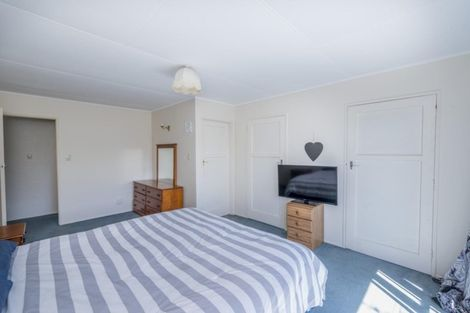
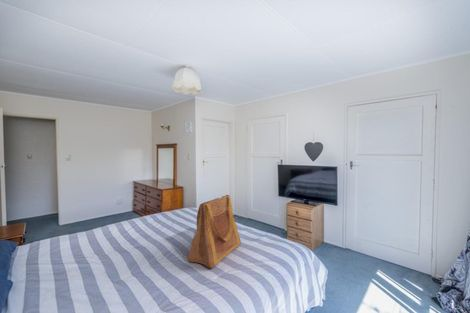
+ tote bag [187,194,242,269]
